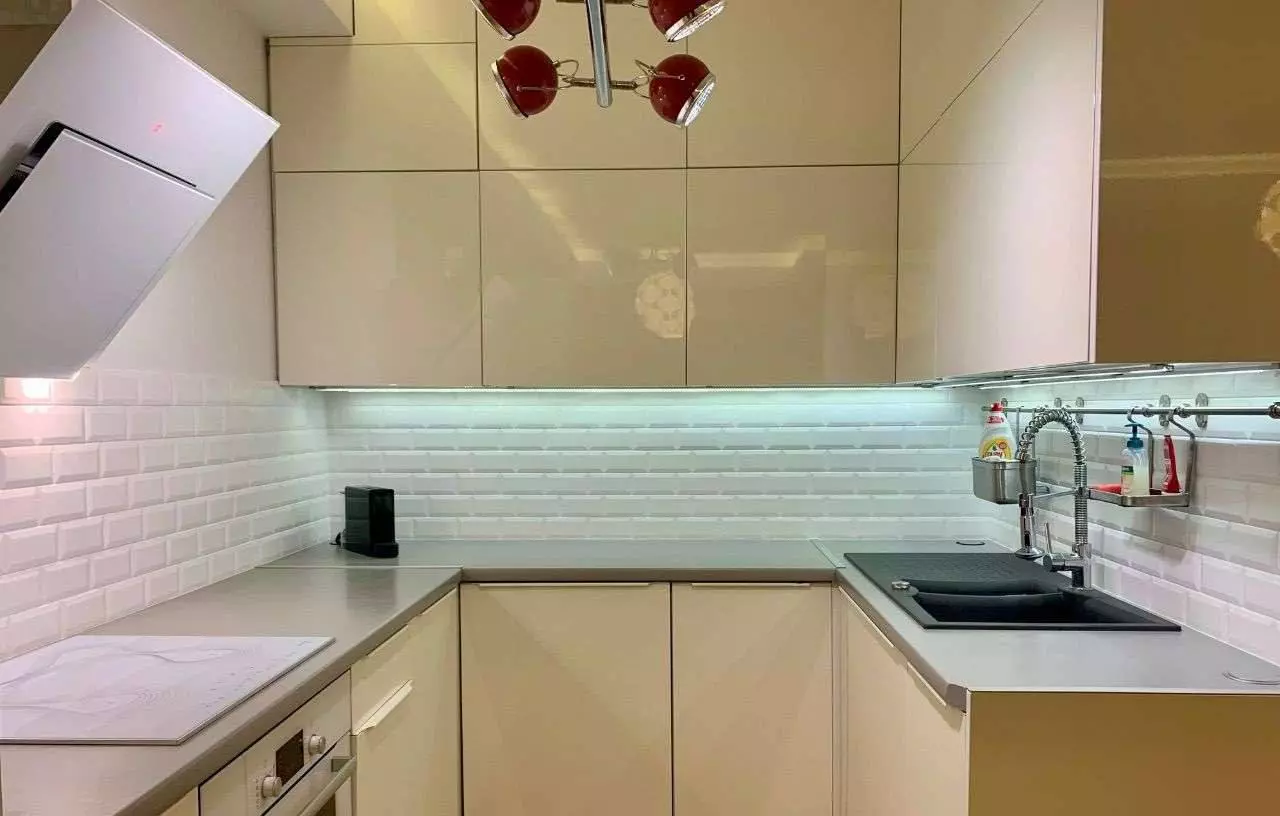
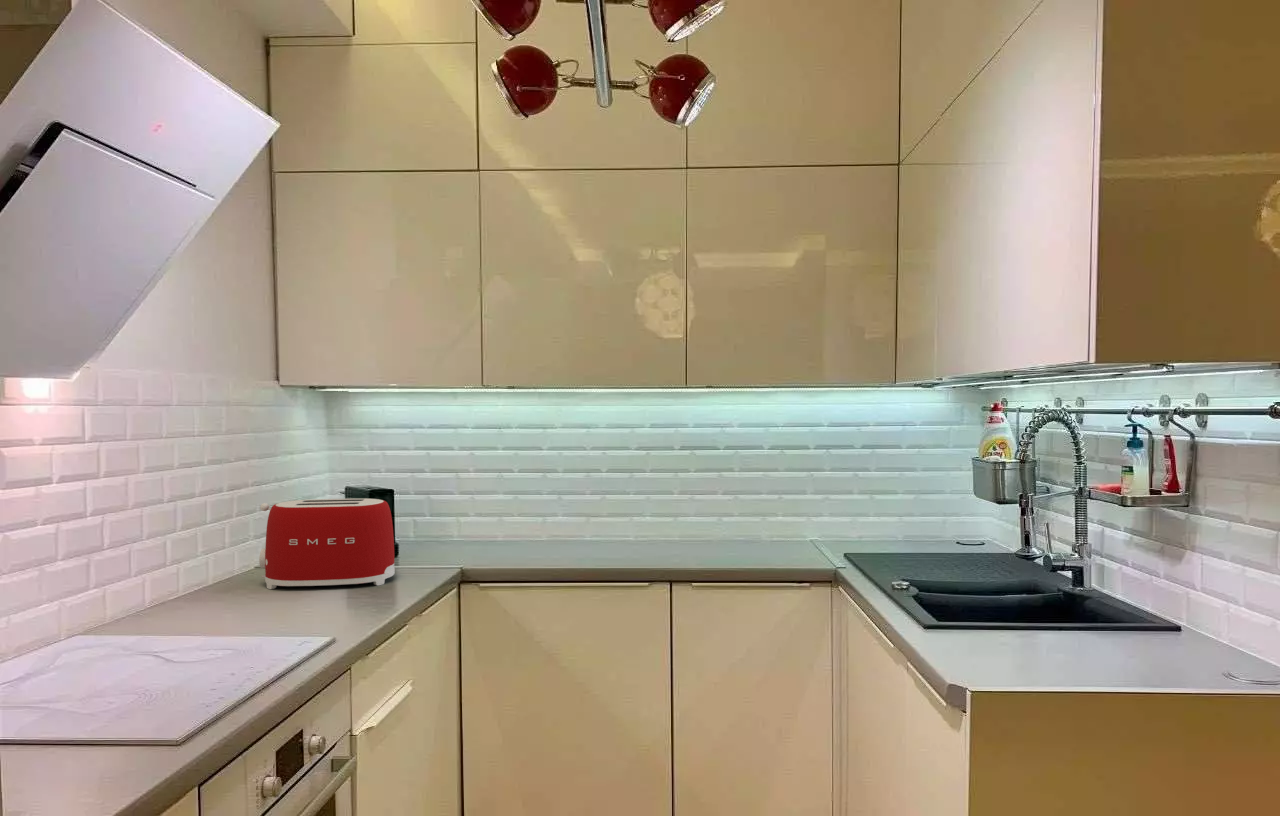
+ toaster [258,497,396,590]
